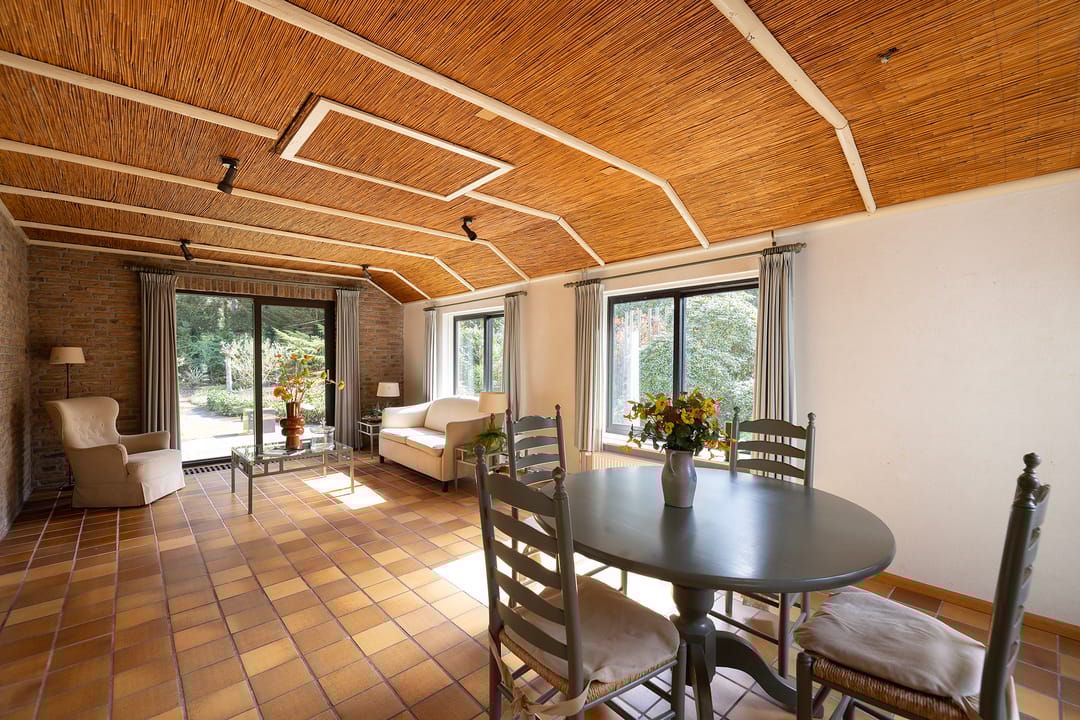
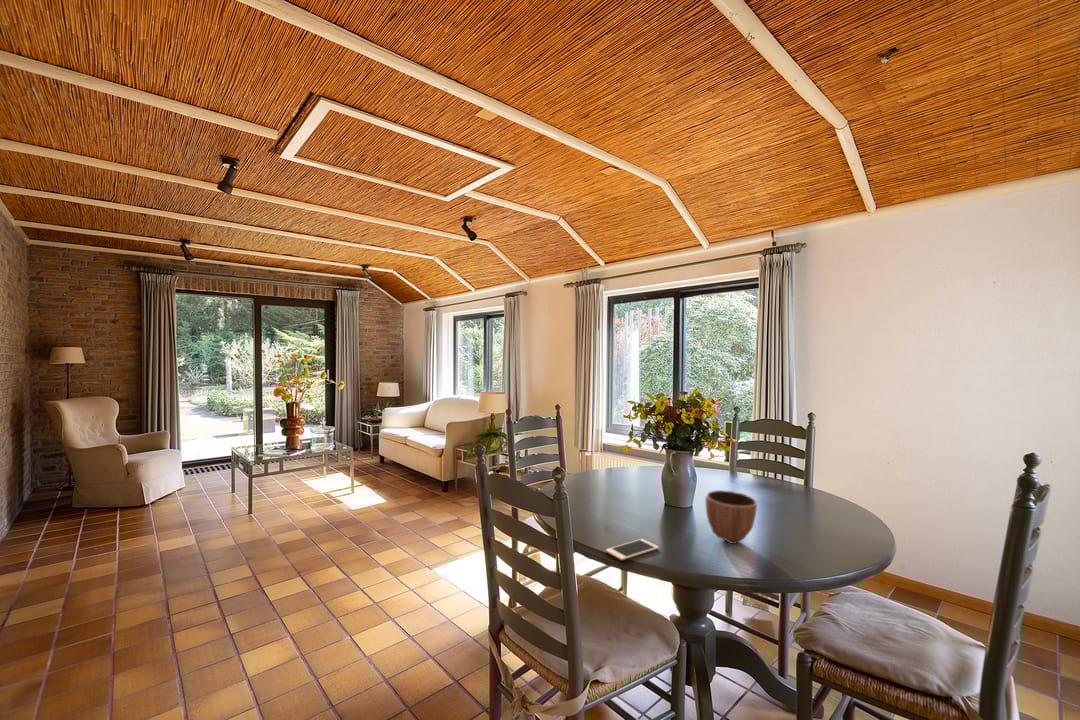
+ cell phone [605,538,660,561]
+ decorative bowl [704,489,758,545]
